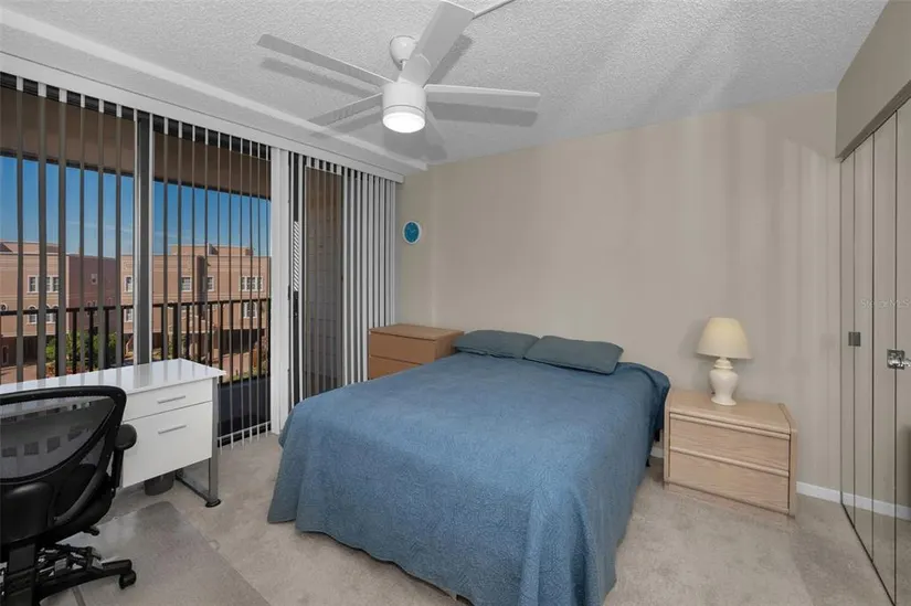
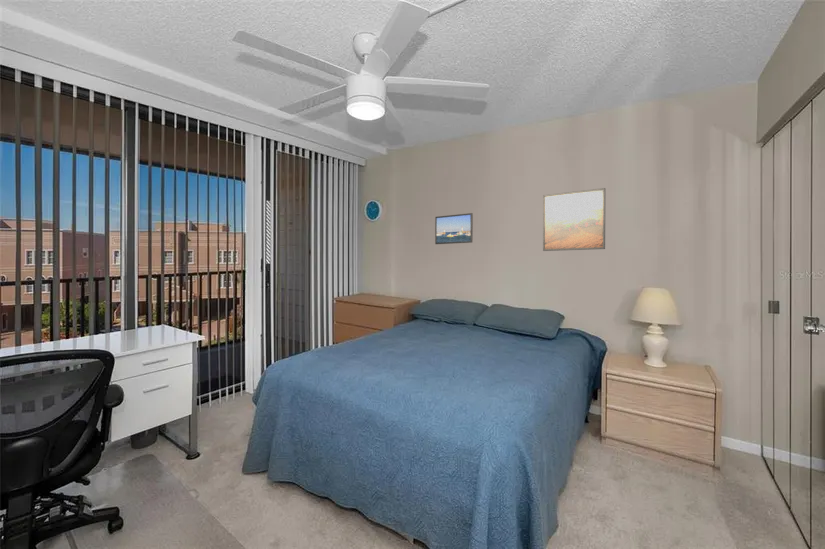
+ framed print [542,187,606,252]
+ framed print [434,212,474,245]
